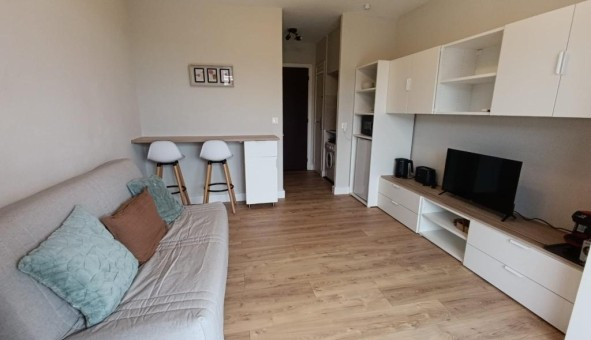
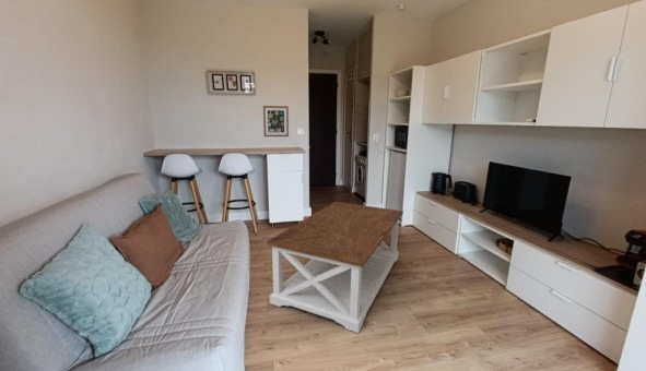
+ coffee table [265,201,404,334]
+ wall art [262,105,290,137]
